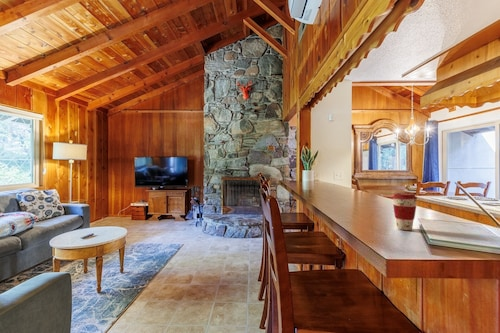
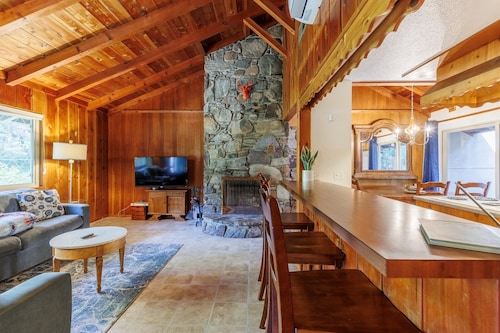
- coffee cup [391,192,418,231]
